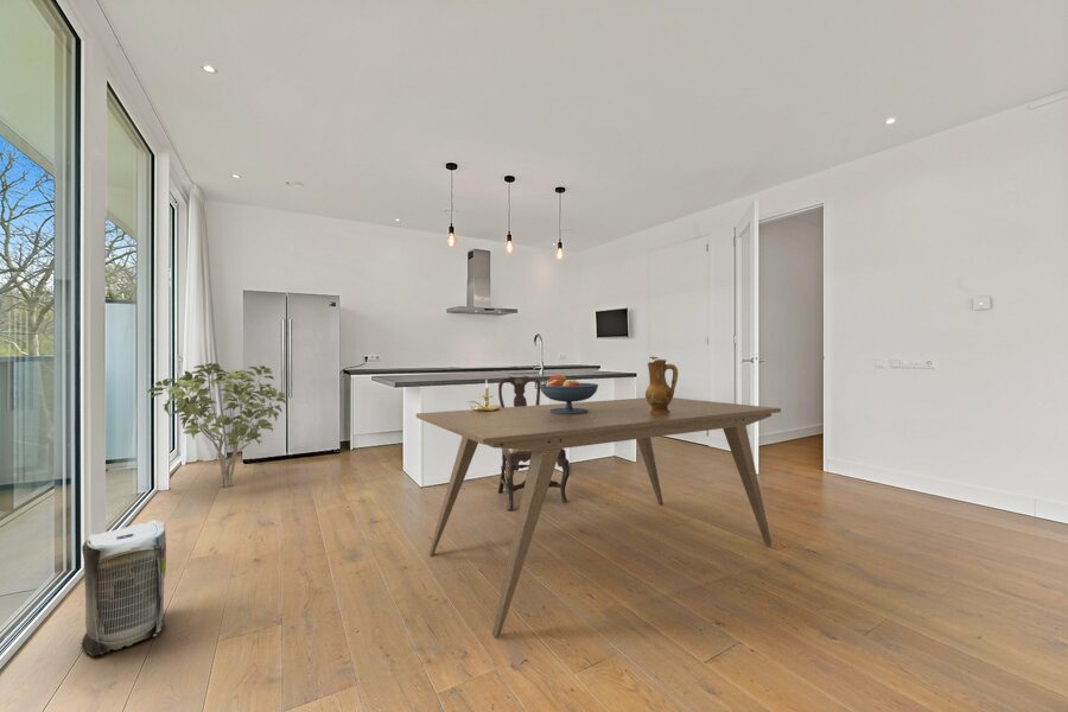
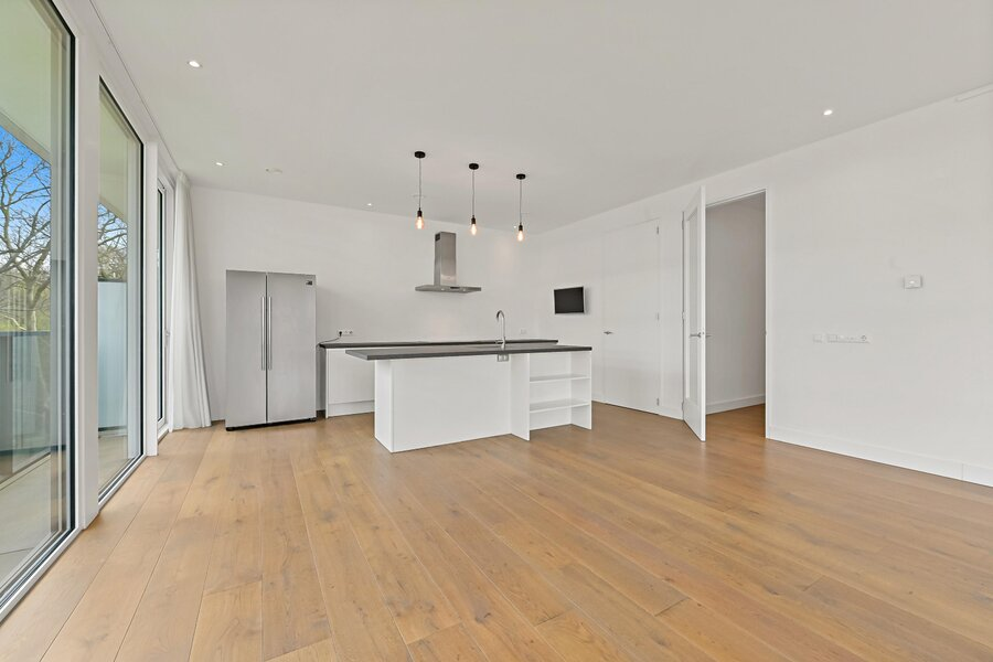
- shrub [147,362,287,488]
- air purifier [80,519,167,657]
- dining table [415,396,782,638]
- dining chair [497,375,571,511]
- candle holder [466,379,501,412]
- fruit bowl [540,374,599,414]
- ceramic jug [644,358,679,415]
